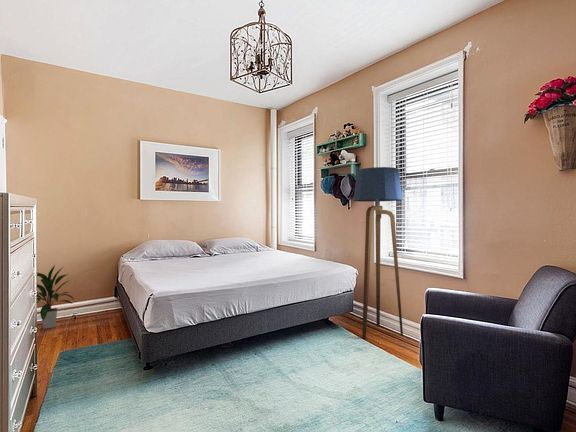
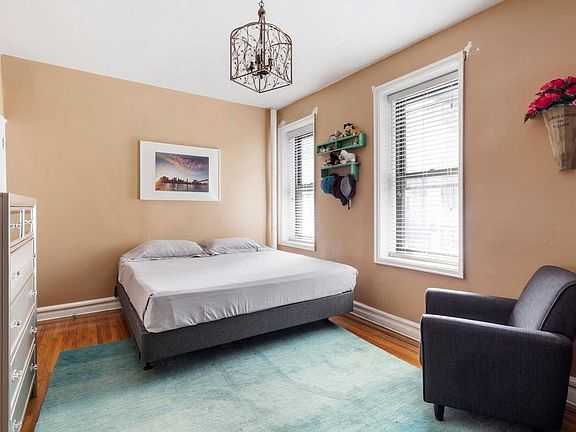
- floor lamp [352,166,404,340]
- indoor plant [36,264,76,330]
